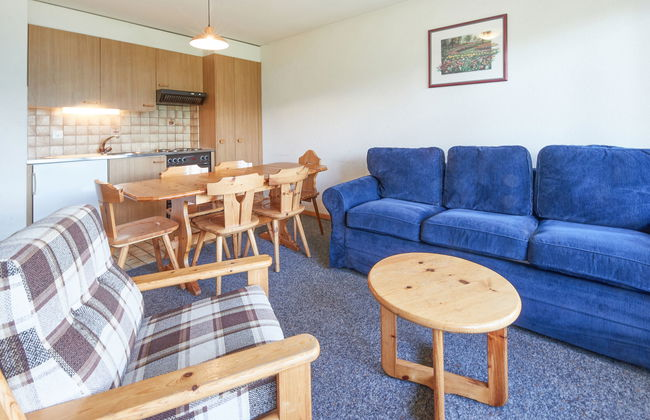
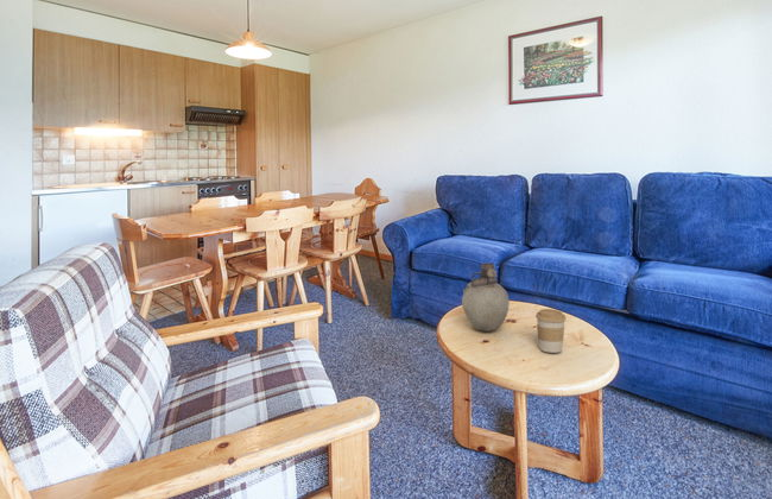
+ coffee cup [534,308,568,354]
+ vase [461,261,511,333]
